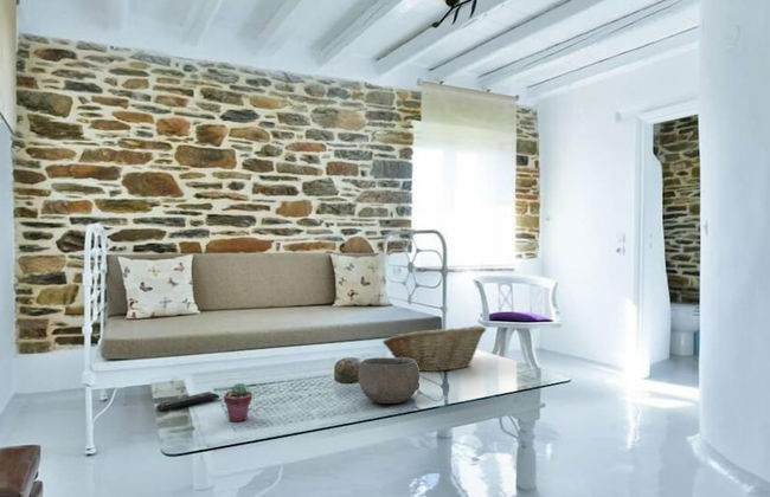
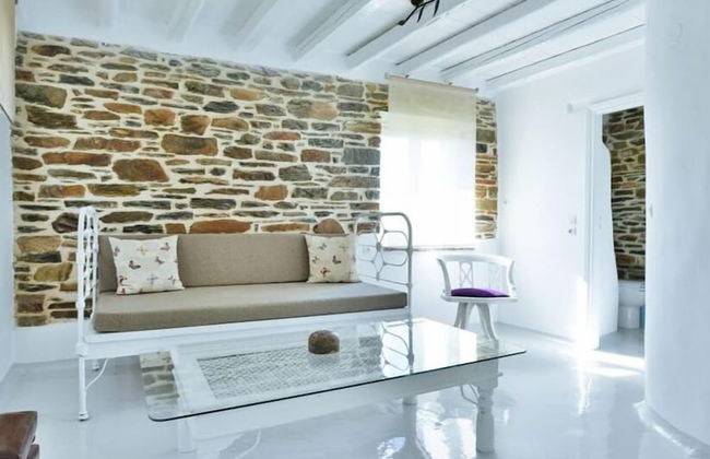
- remote control [155,390,220,413]
- bowl [357,356,421,405]
- fruit basket [381,324,487,373]
- potted succulent [223,382,254,422]
